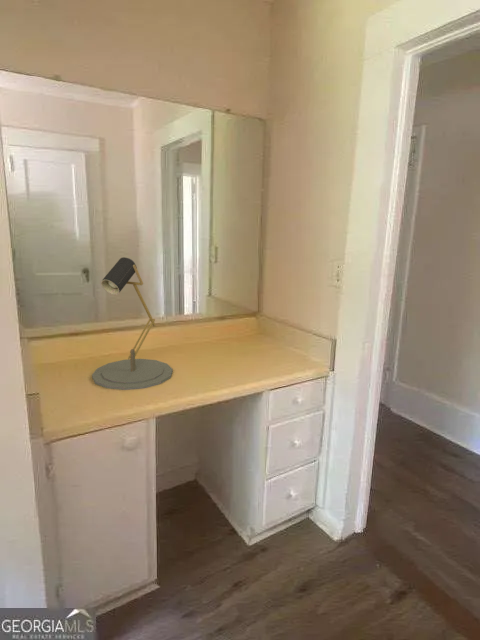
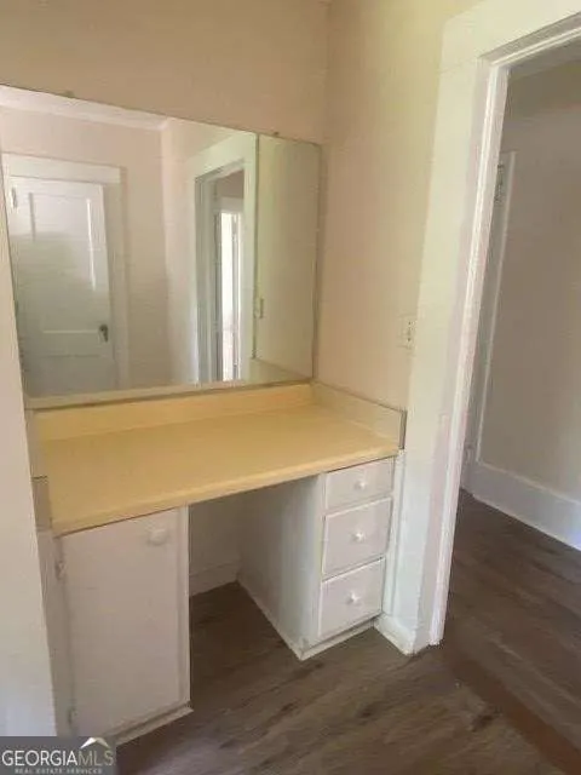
- desk lamp [91,256,174,391]
